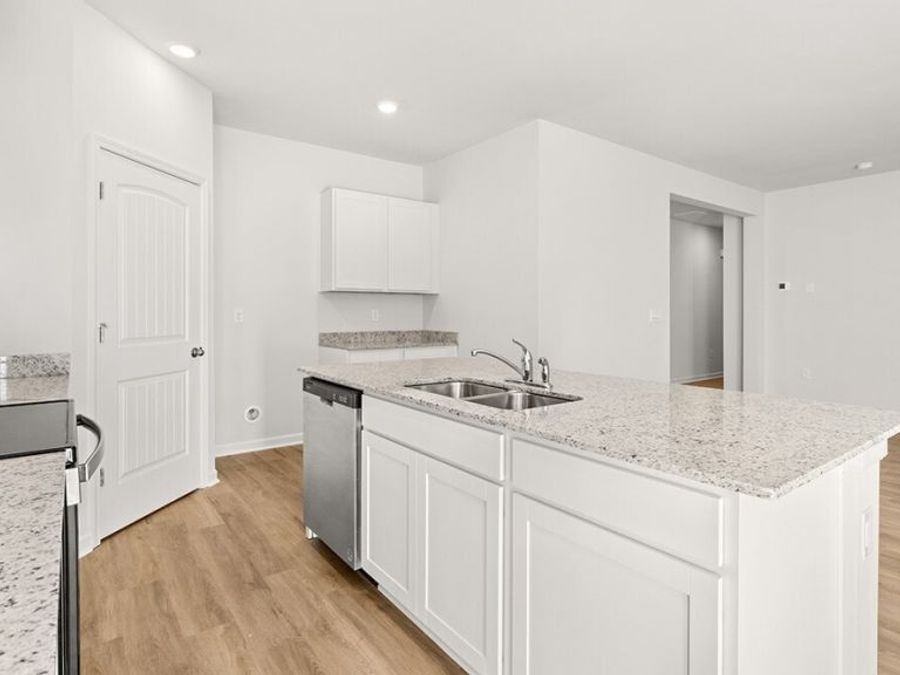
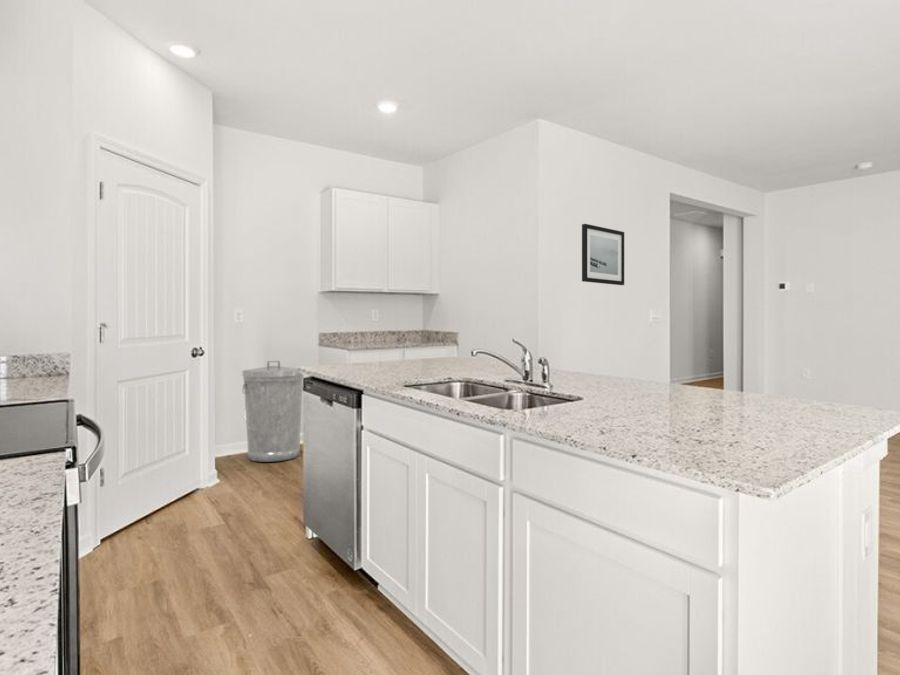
+ trash can [241,360,304,463]
+ wall art [581,223,625,286]
